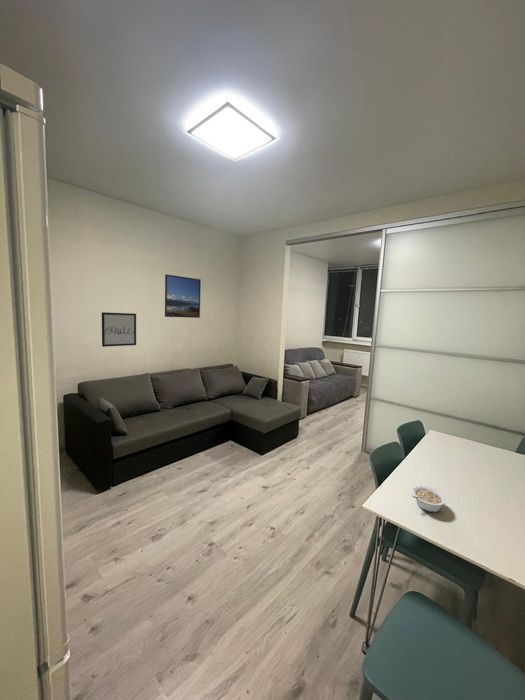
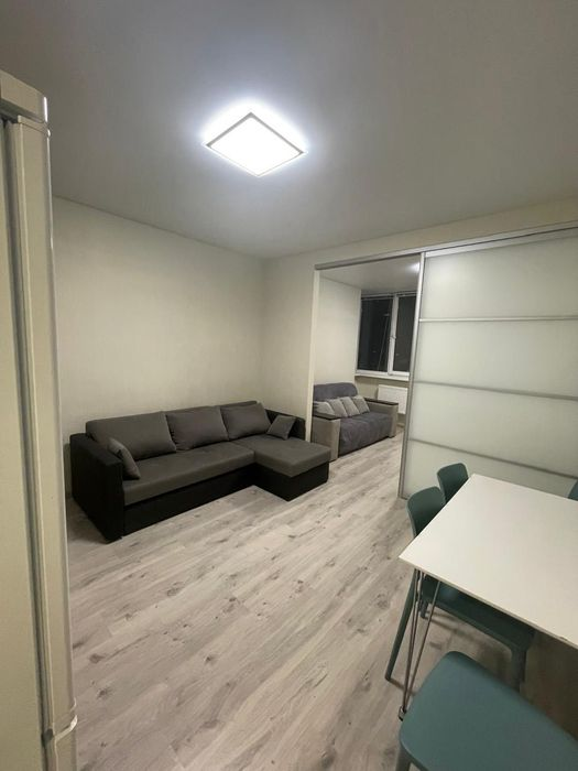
- wall art [101,311,137,348]
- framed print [164,273,202,319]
- legume [412,485,447,513]
